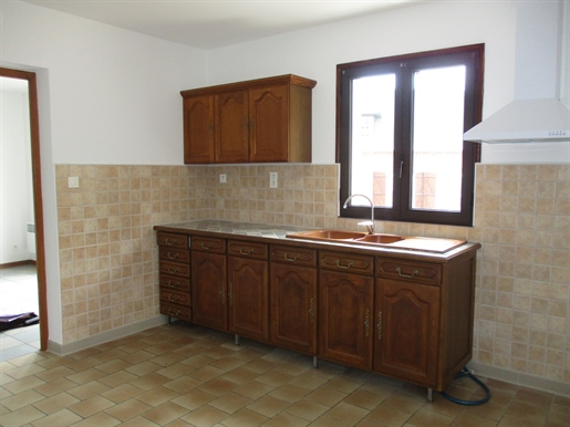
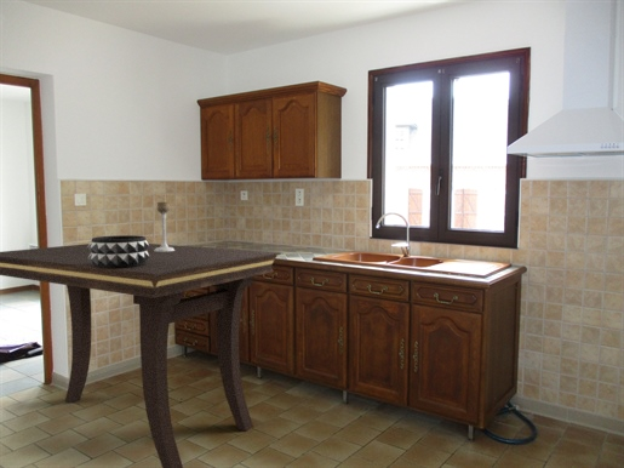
+ candle holder [154,201,174,252]
+ decorative bowl [87,234,150,268]
+ dining table [0,242,282,468]
